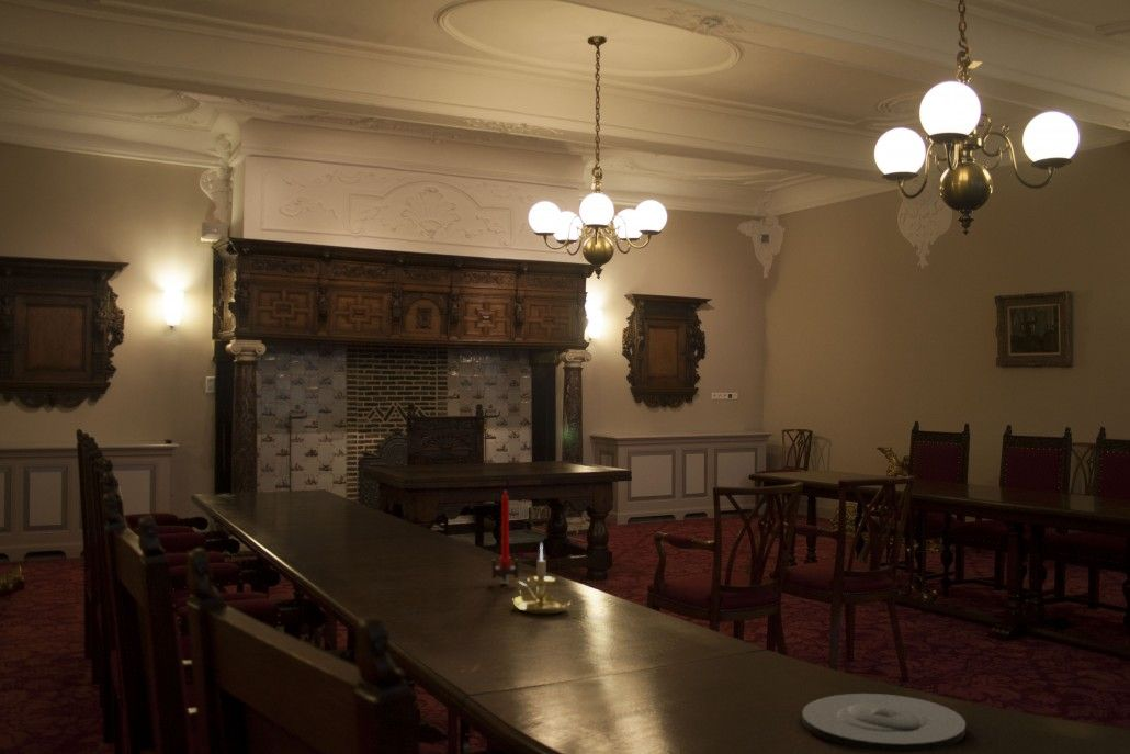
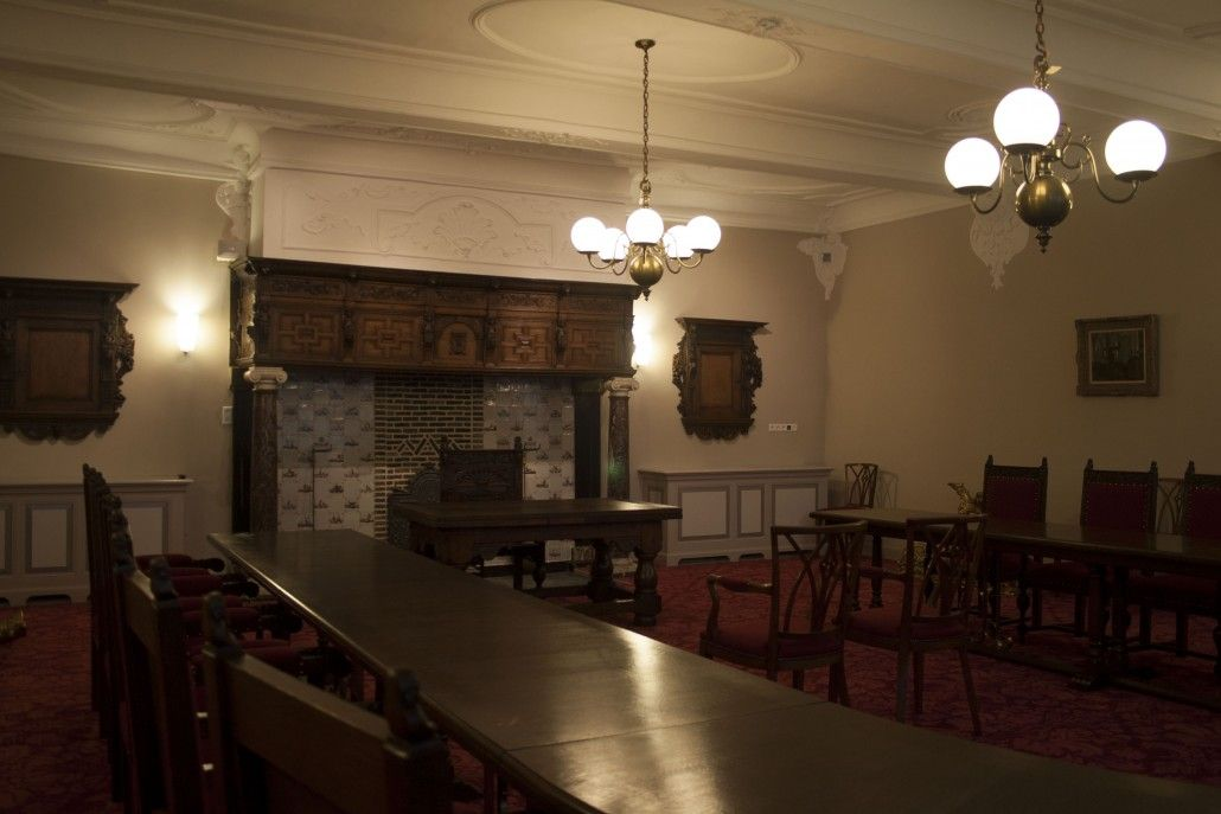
- candle holder [511,542,572,615]
- candle [491,489,519,585]
- plate [801,693,967,753]
